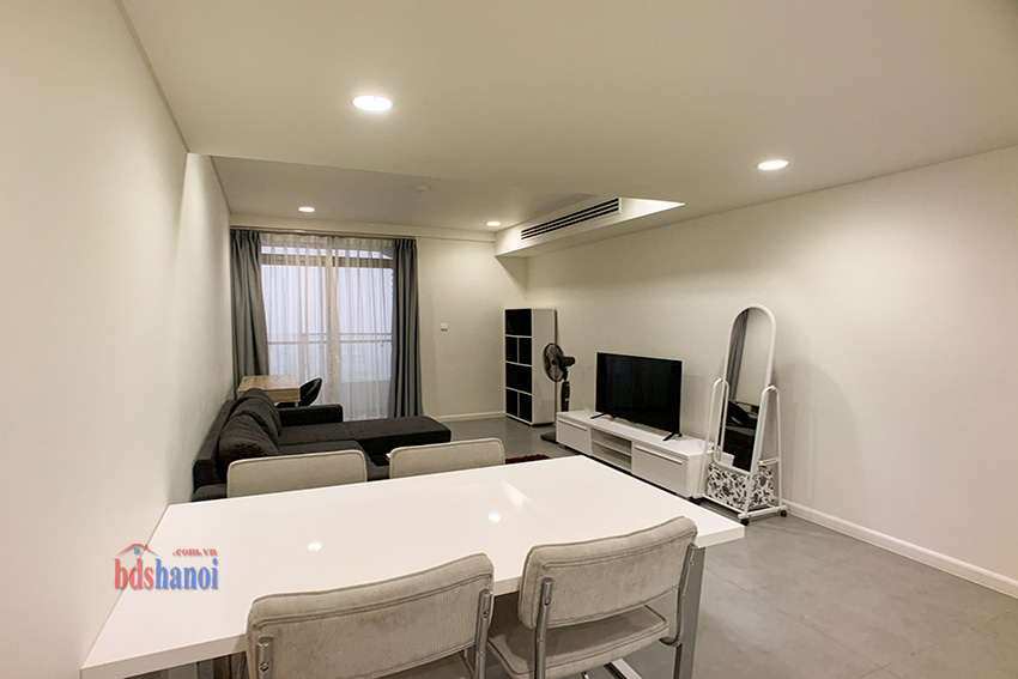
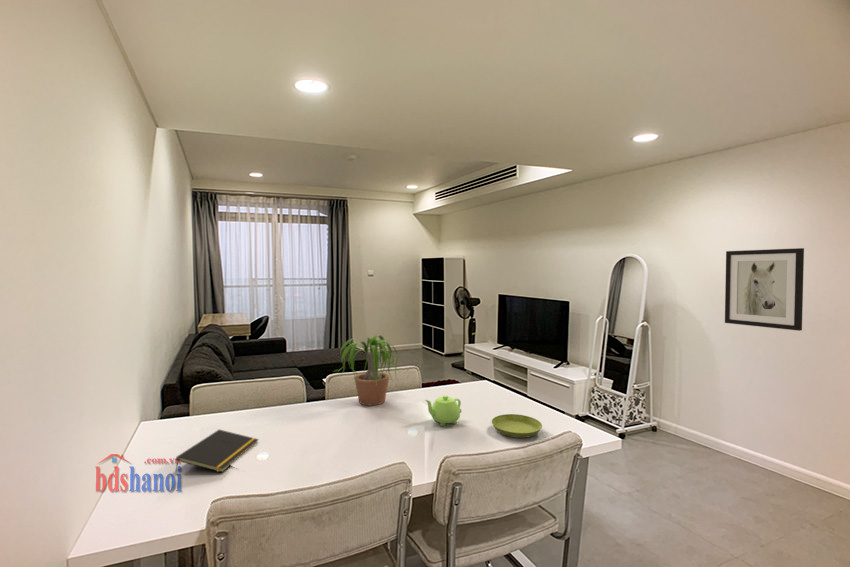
+ wall art [724,247,805,332]
+ teapot [424,394,462,427]
+ potted plant [331,334,403,406]
+ saucer [491,413,543,439]
+ notepad [175,429,260,473]
